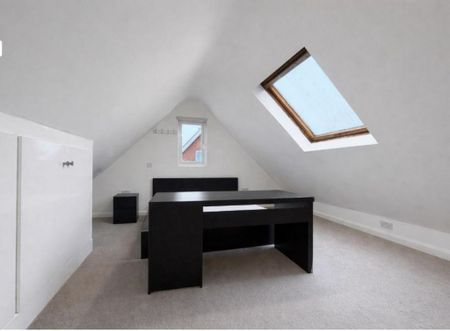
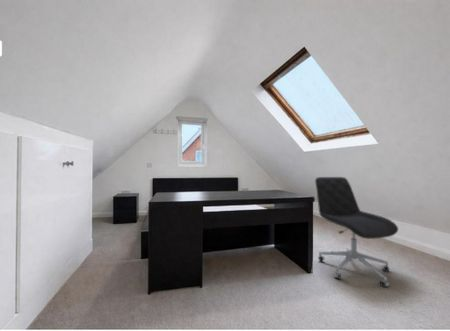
+ office chair [314,176,399,288]
